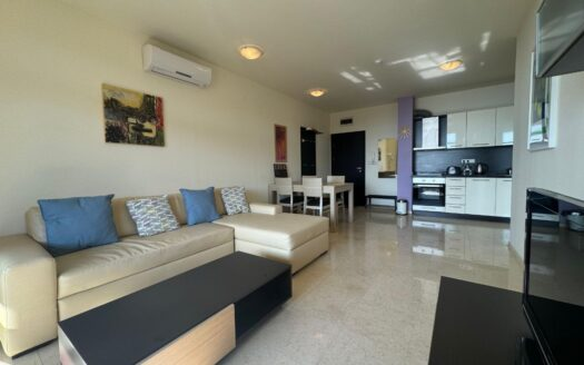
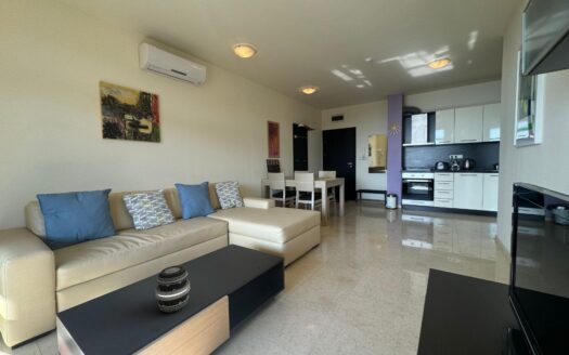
+ speaker [154,265,191,314]
